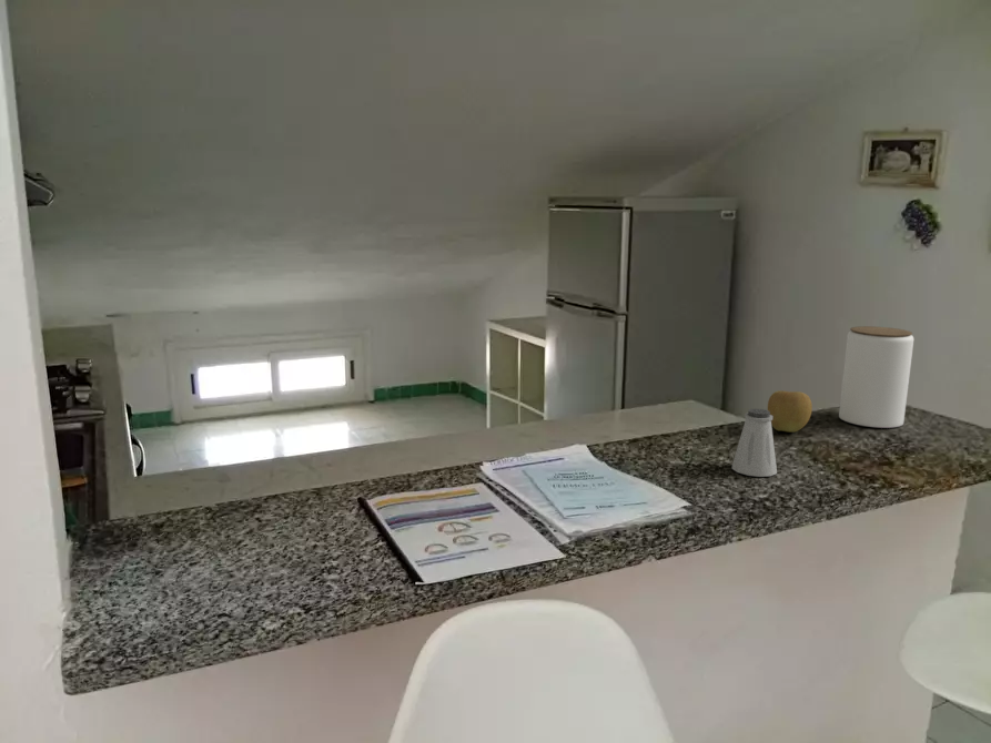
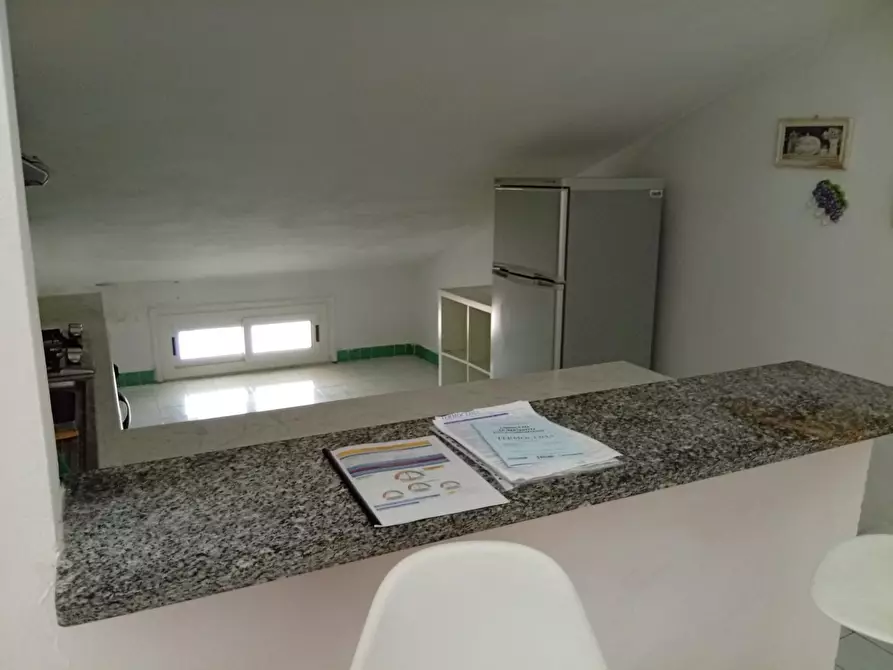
- saltshaker [731,407,778,478]
- apple [767,389,813,434]
- jar [838,325,914,429]
